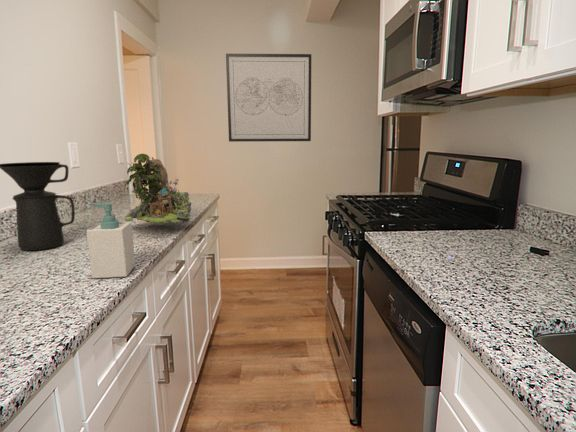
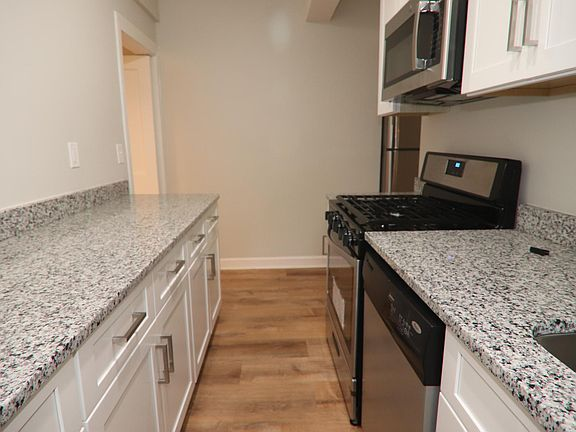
- soap bottle [86,201,136,279]
- wall art [225,53,312,143]
- plant [124,153,192,224]
- coffee maker [0,161,76,251]
